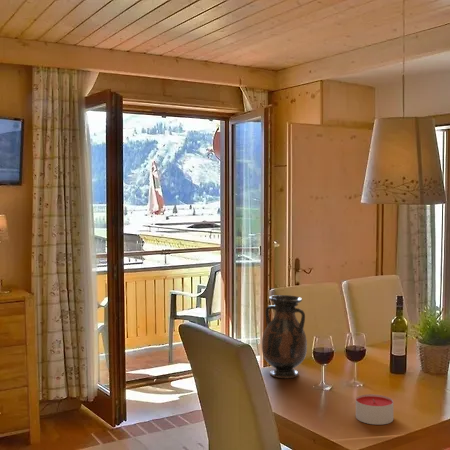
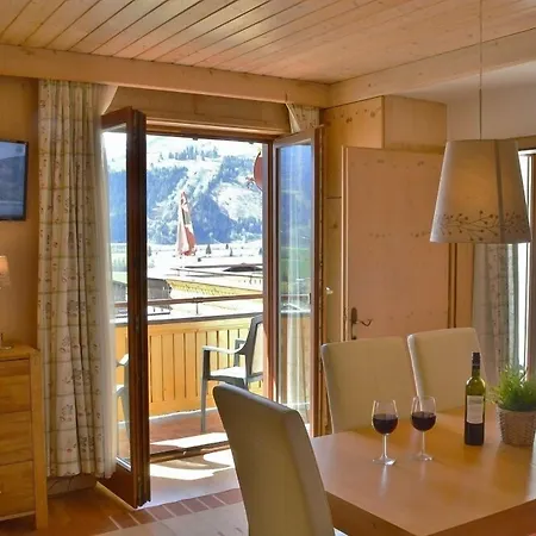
- candle [355,393,394,426]
- vase [261,294,308,379]
